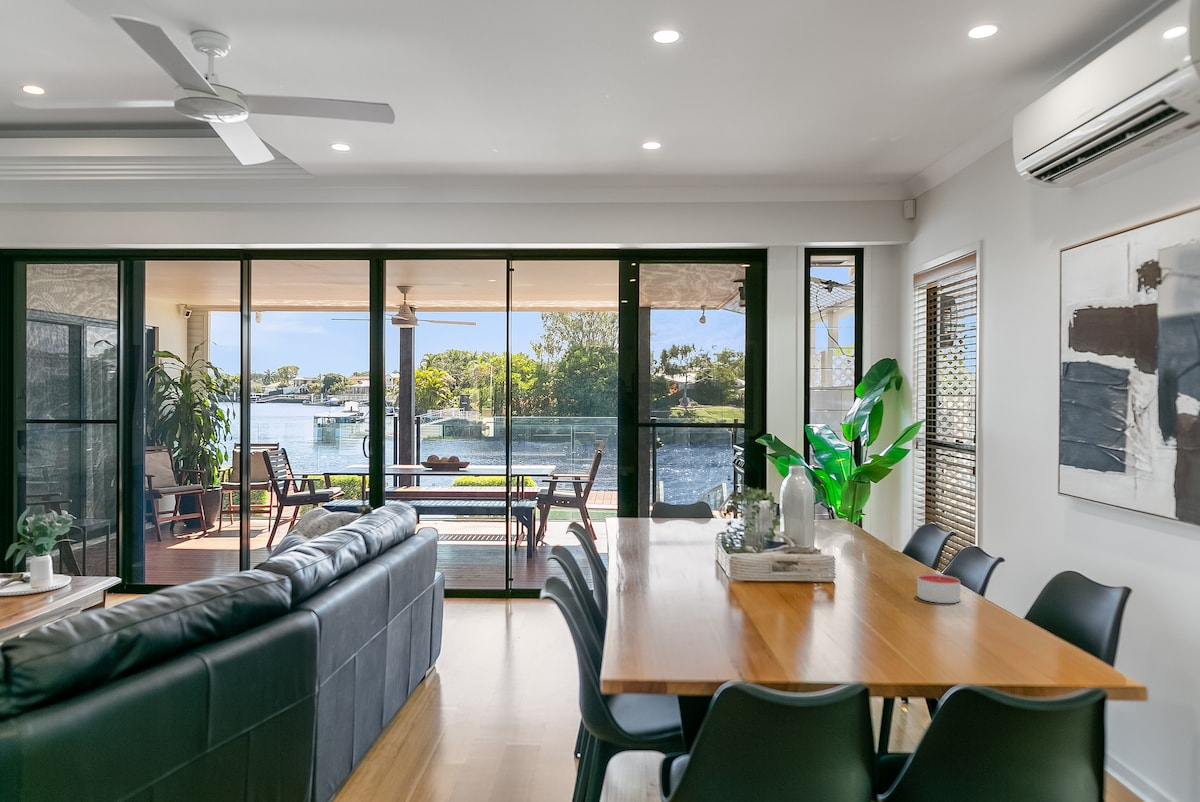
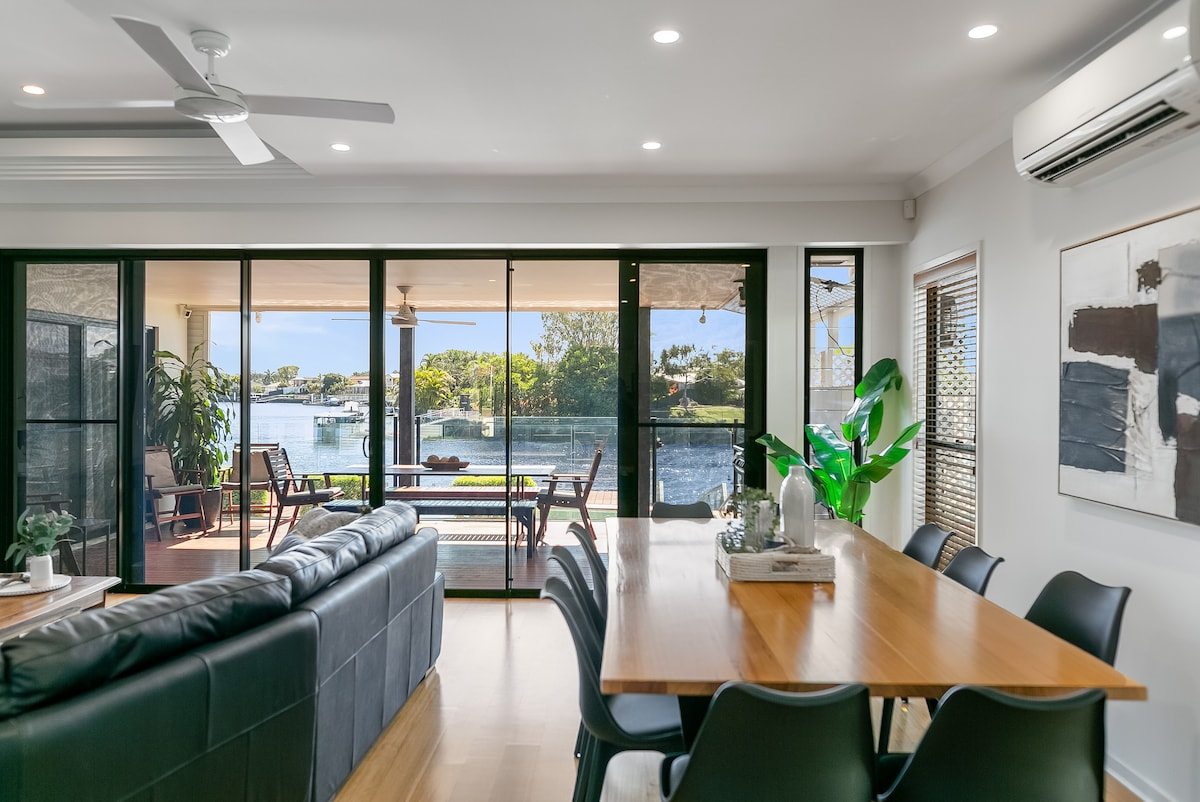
- candle [916,573,961,604]
